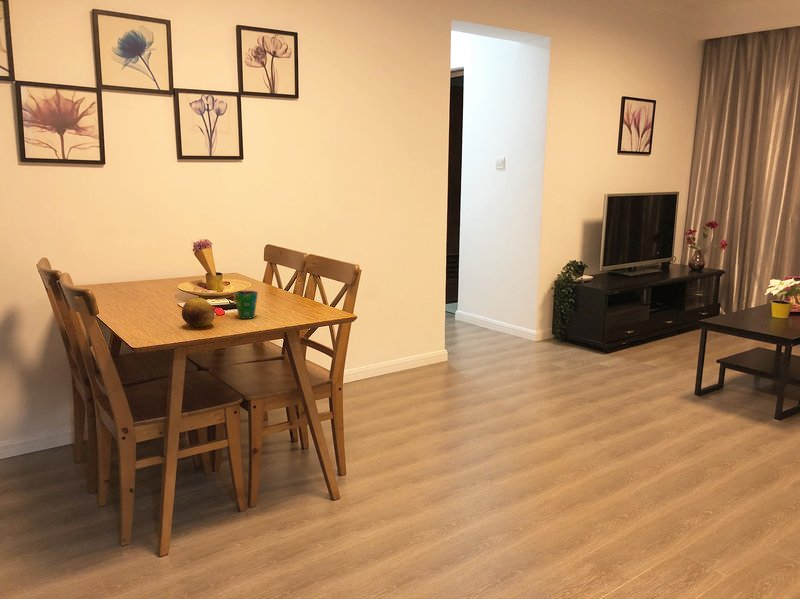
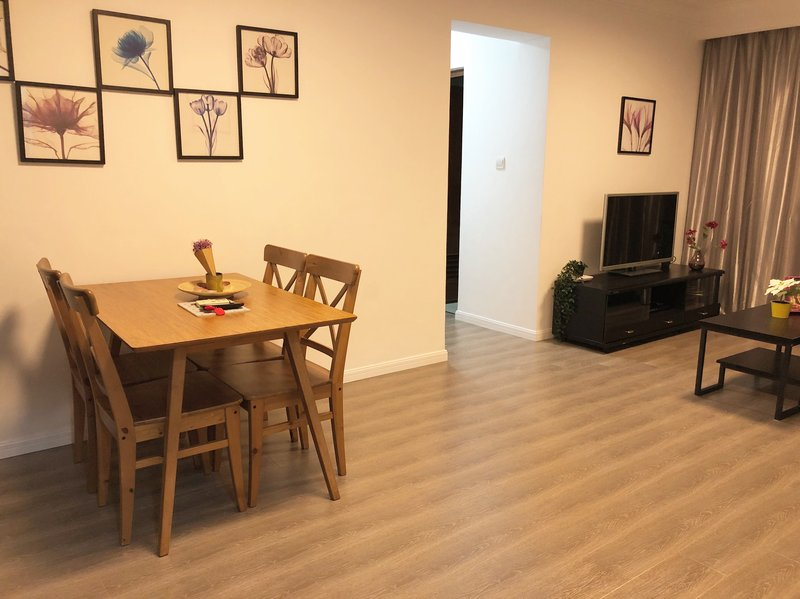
- fruit [181,297,216,328]
- cup [233,290,259,320]
